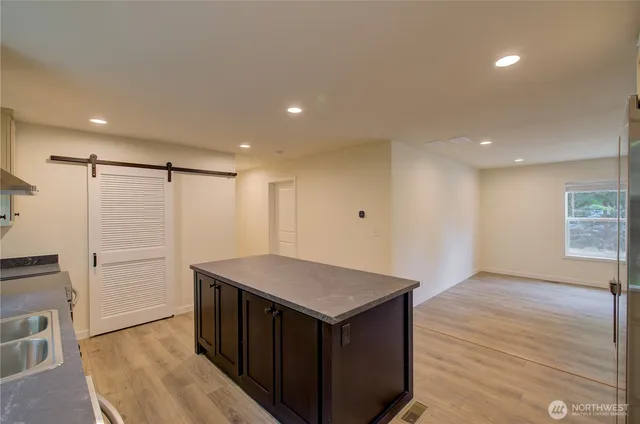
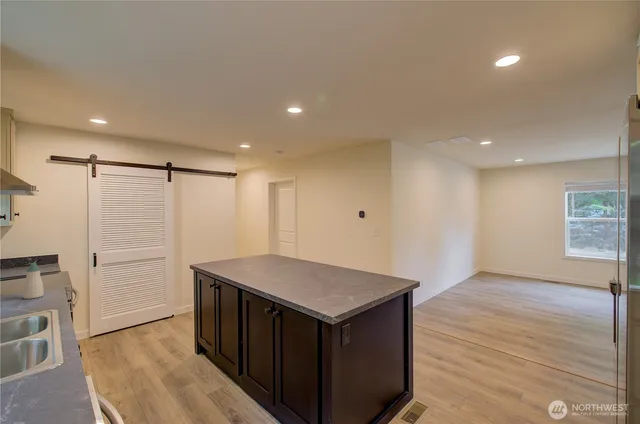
+ soap bottle [22,262,44,300]
